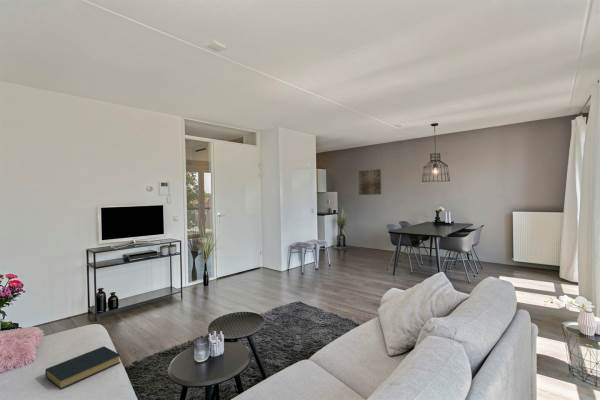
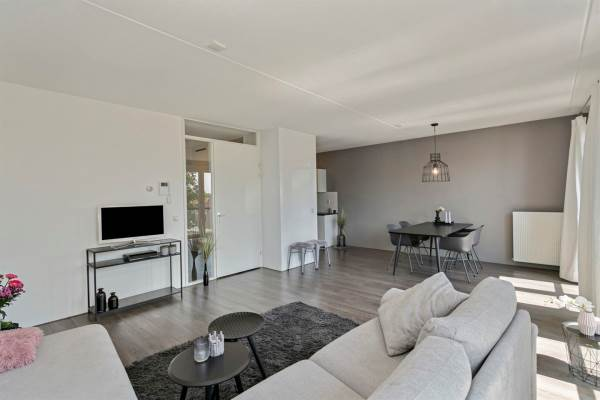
- hardback book [44,345,122,390]
- wall art [357,168,382,196]
